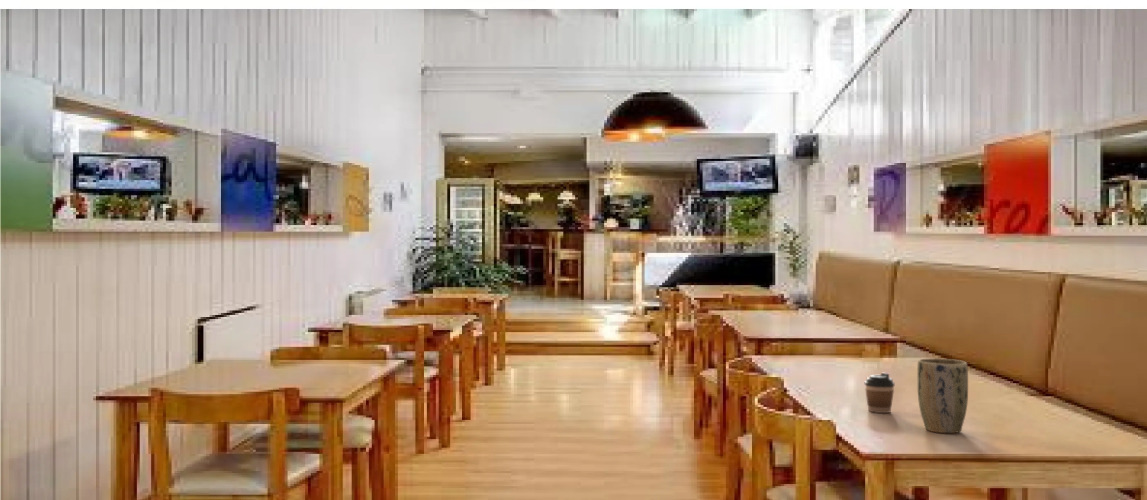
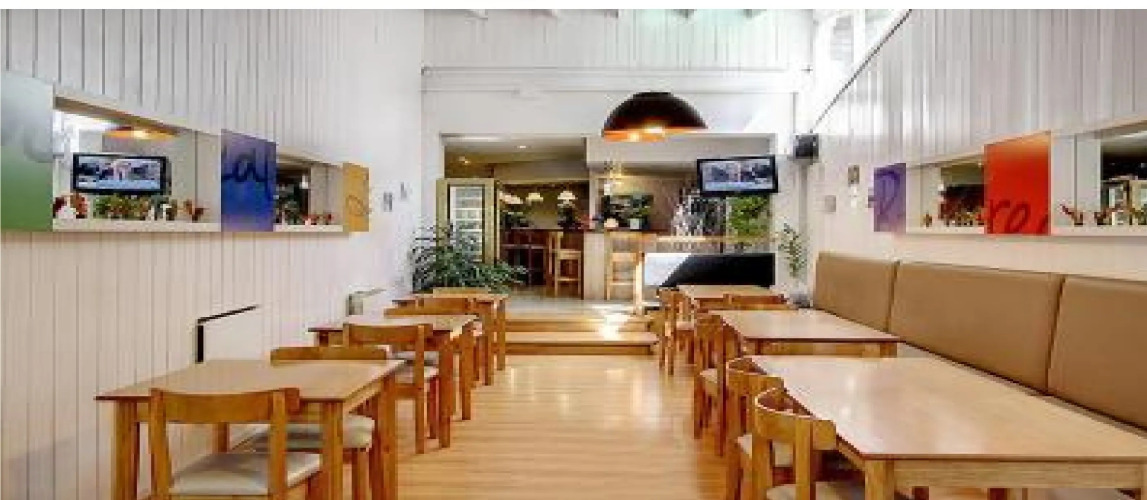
- plant pot [916,357,969,434]
- coffee cup [864,372,896,414]
